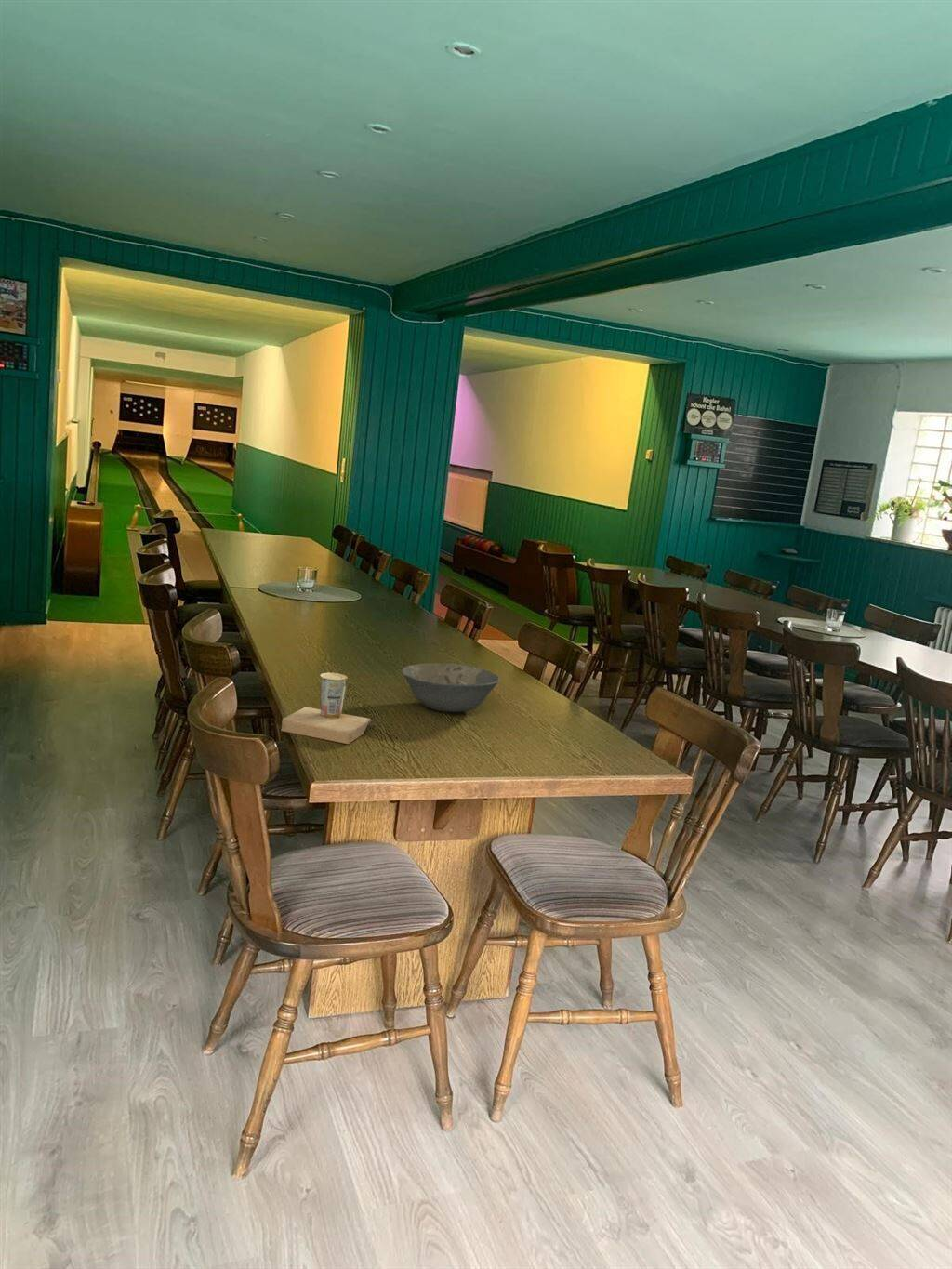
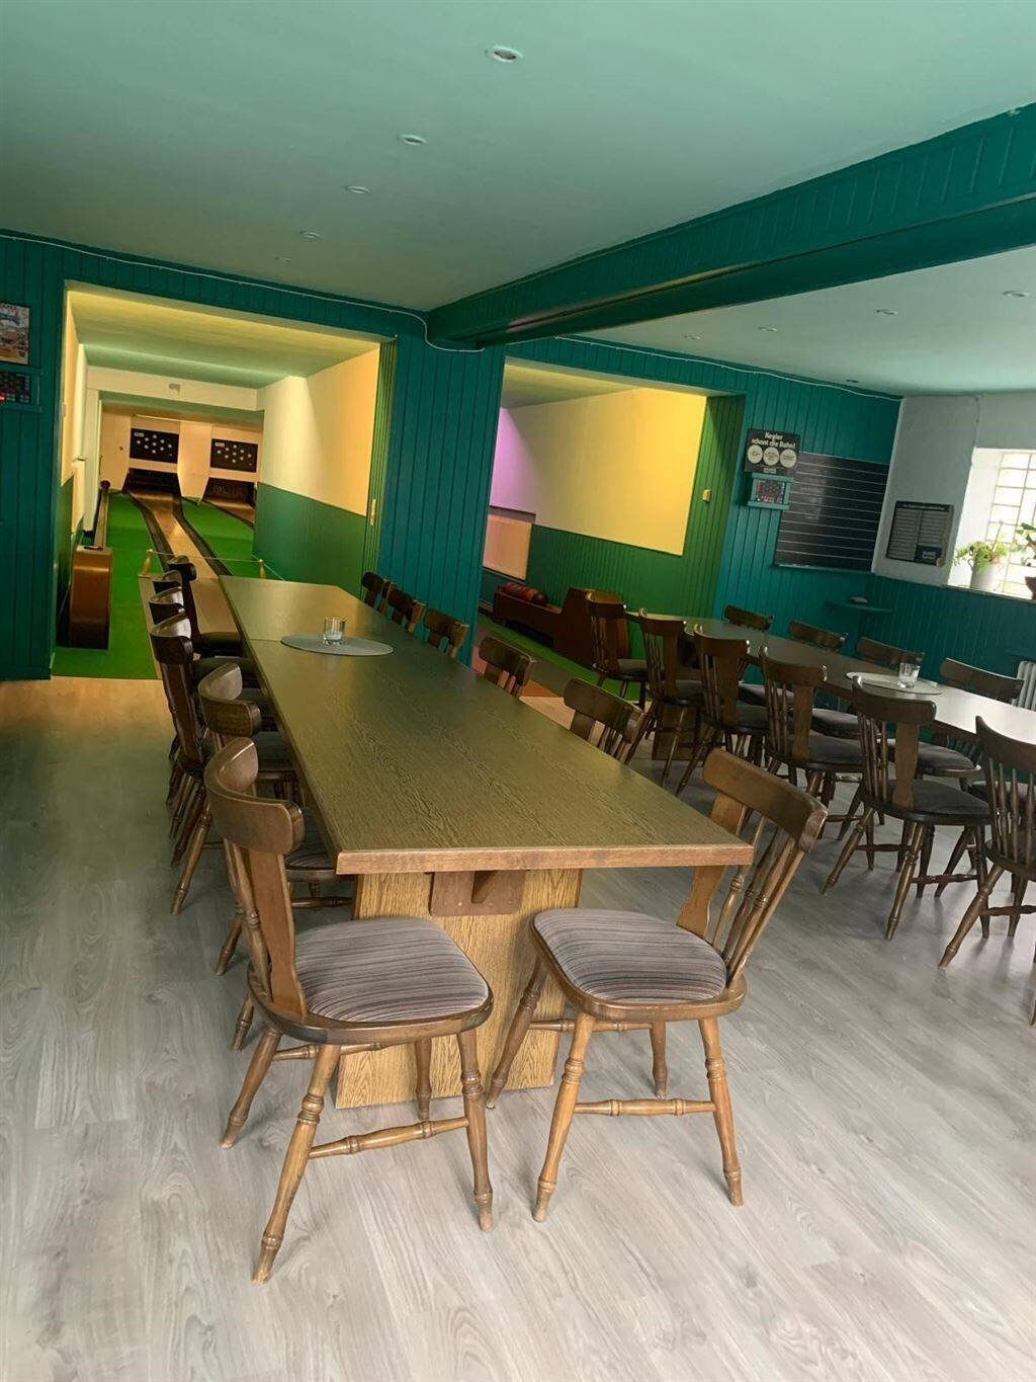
- cup [281,672,377,745]
- bowl [401,662,501,713]
